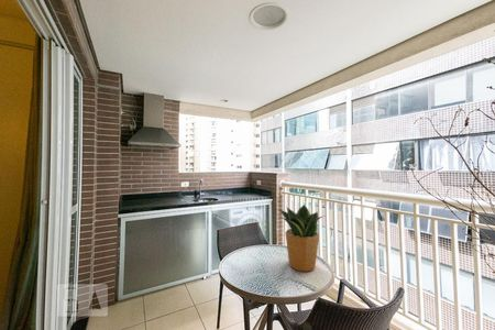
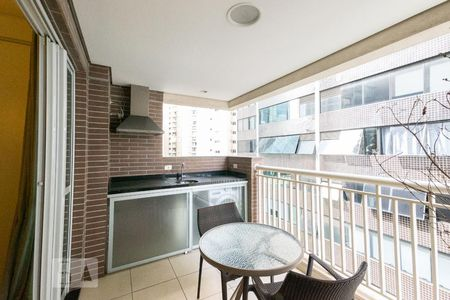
- potted plant [277,204,327,273]
